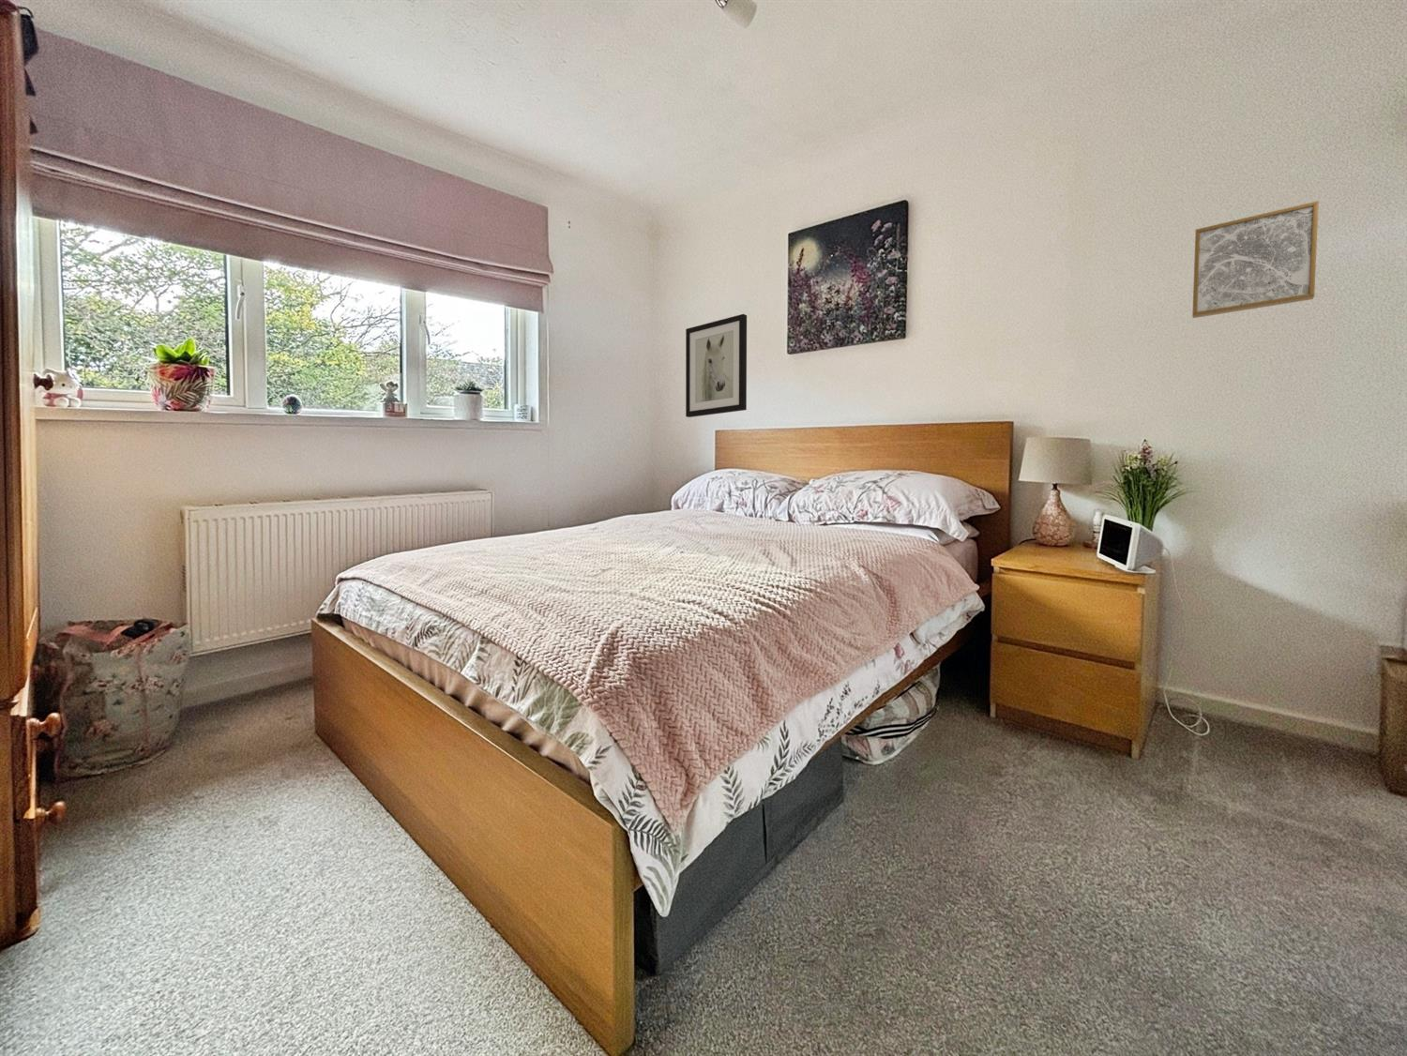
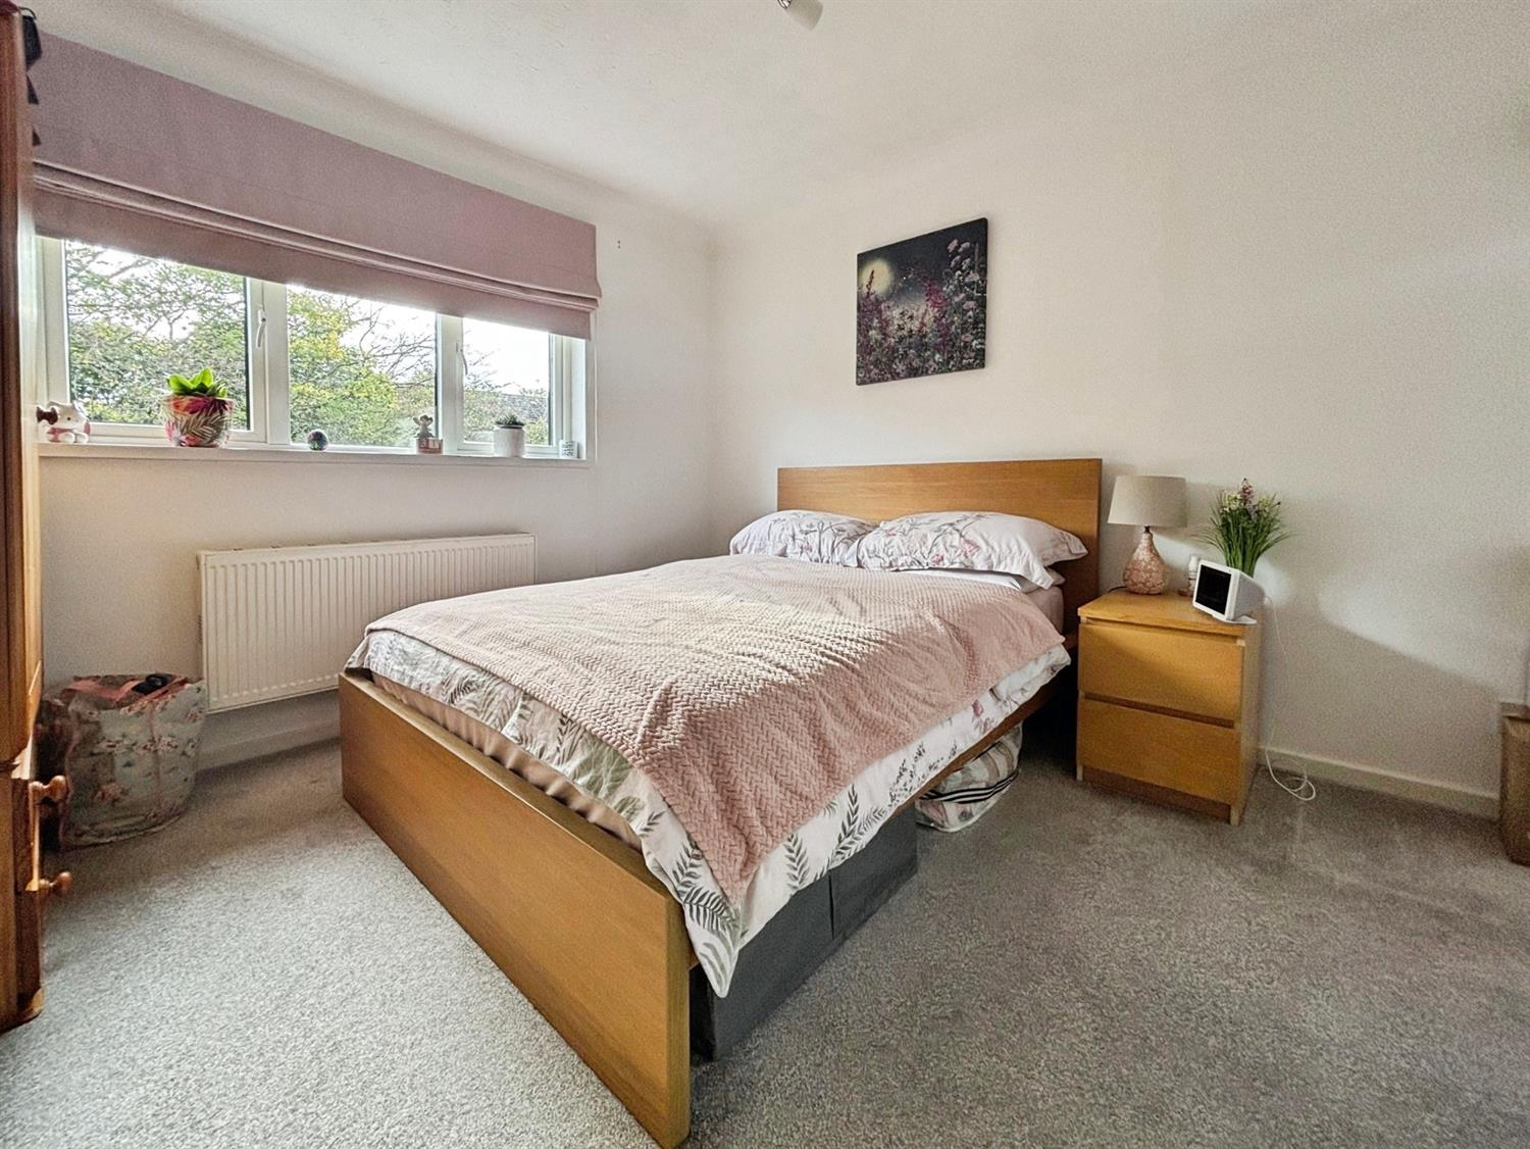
- wall art [1192,200,1319,318]
- wall art [685,313,748,418]
